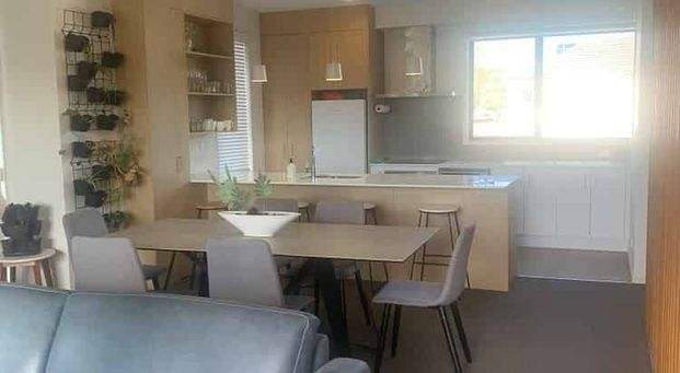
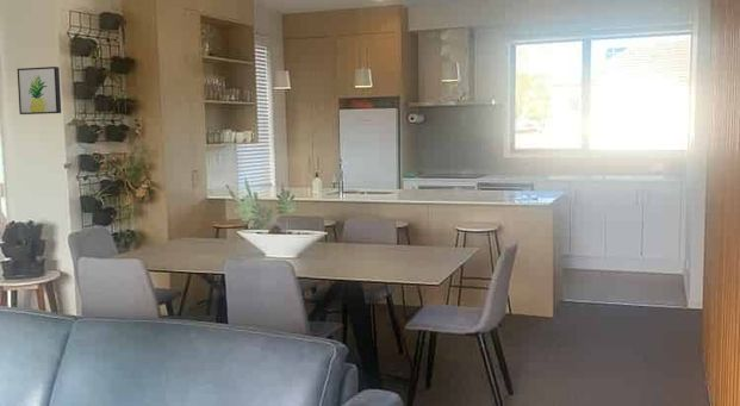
+ wall art [17,65,62,115]
